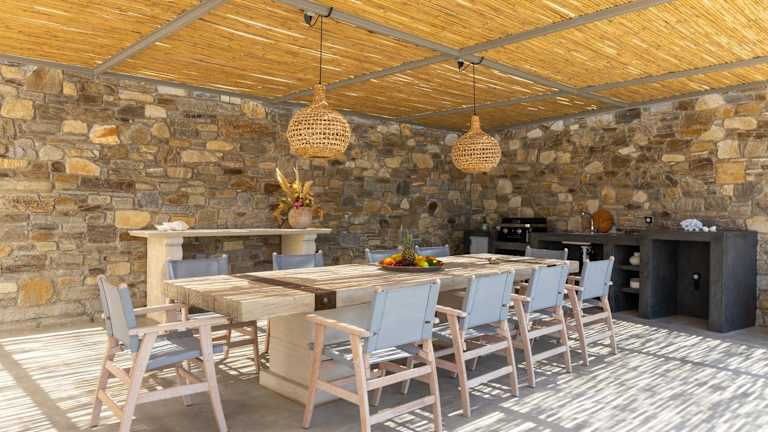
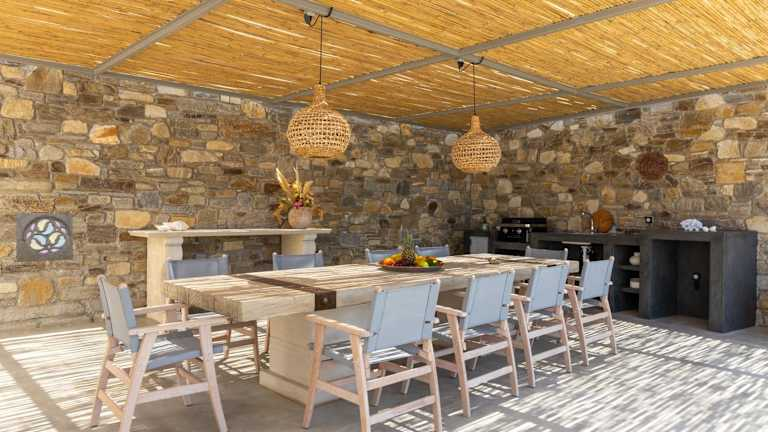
+ decorative platter [637,150,669,182]
+ wall ornament [15,212,74,263]
